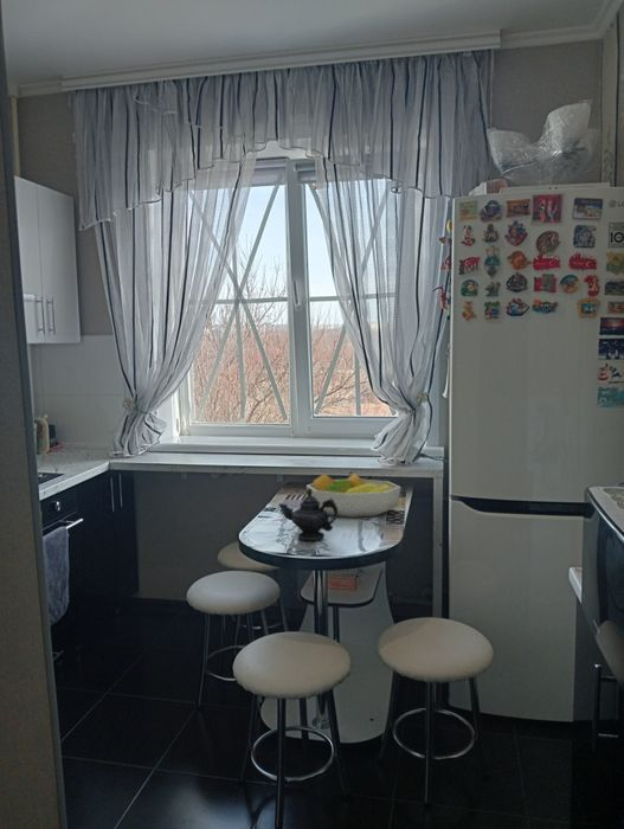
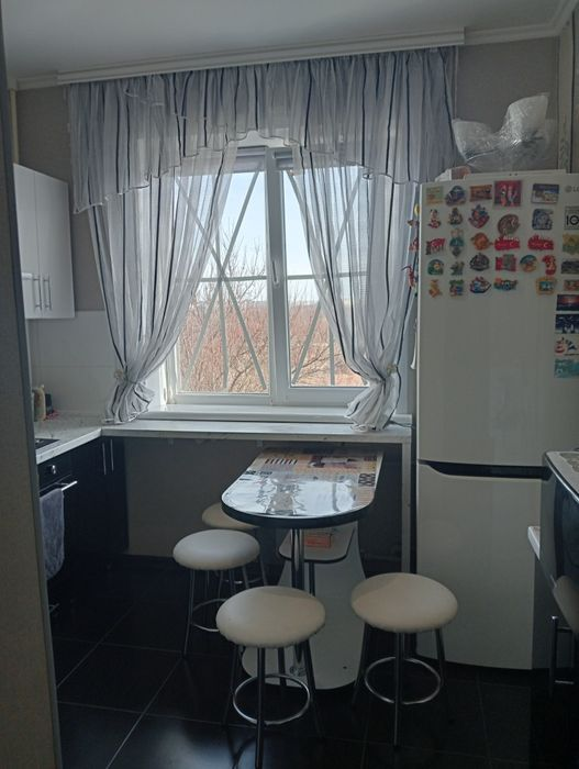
- teapot [278,488,339,541]
- fruit bowl [305,473,403,519]
